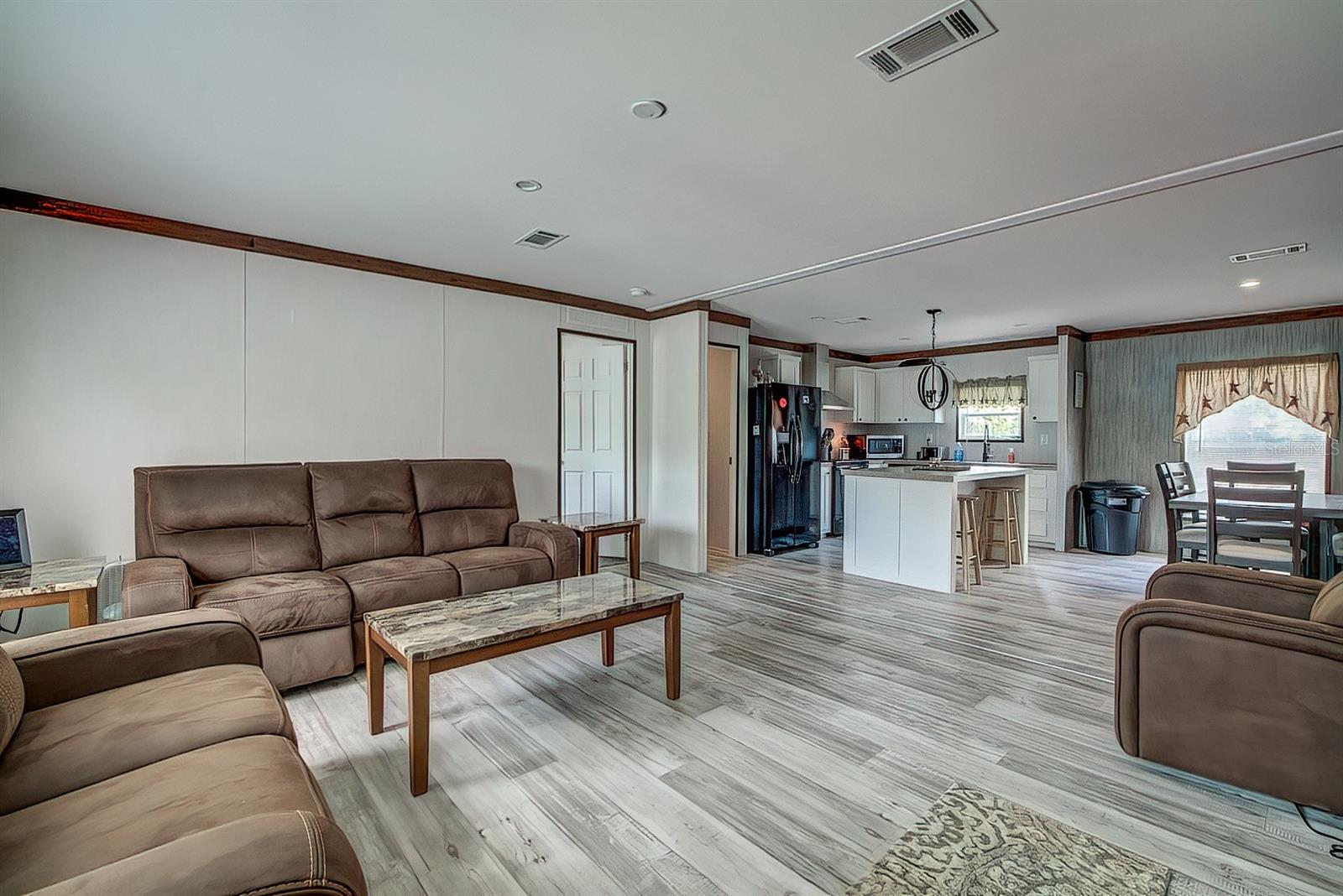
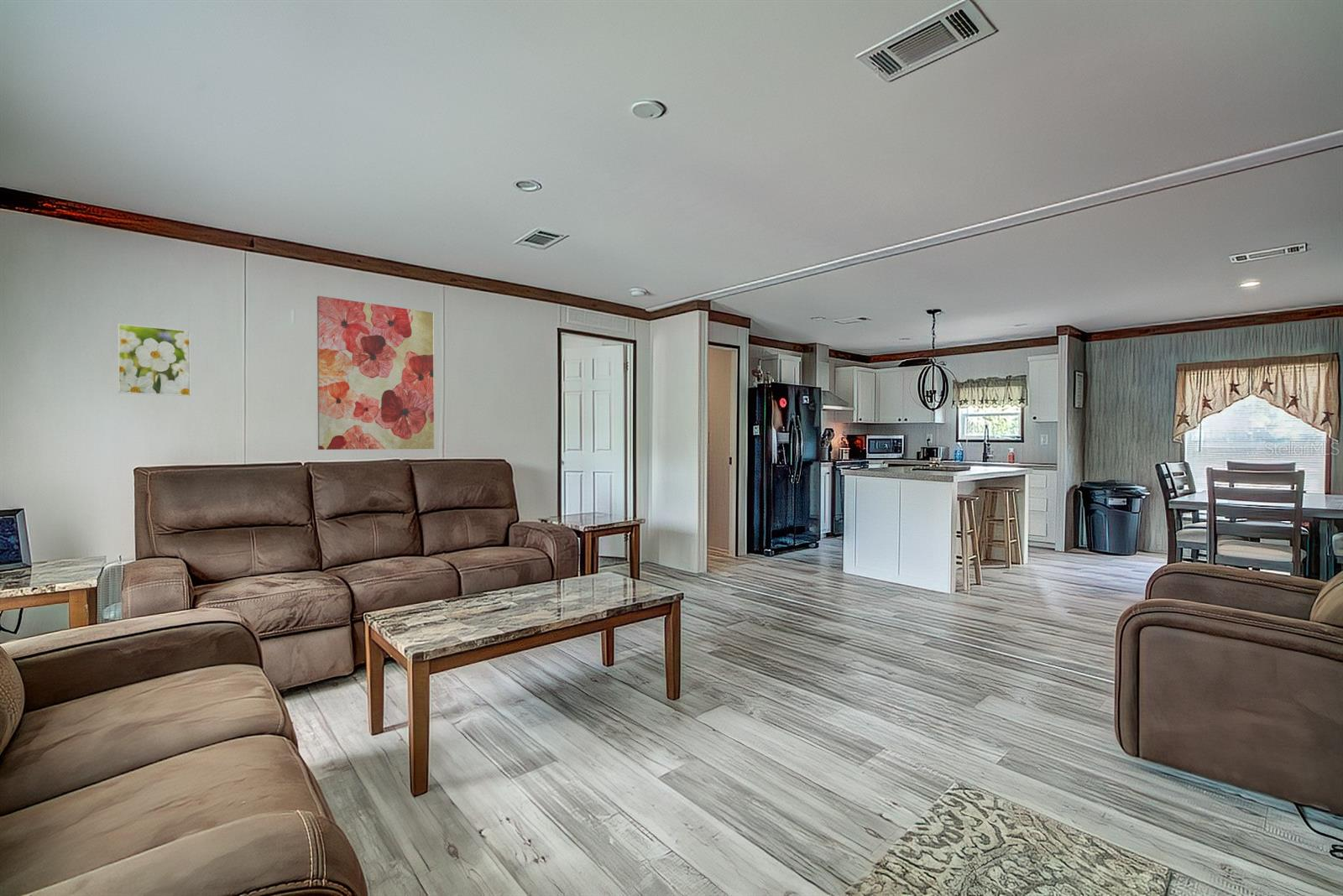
+ wall art [316,295,435,451]
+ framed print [117,323,191,397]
